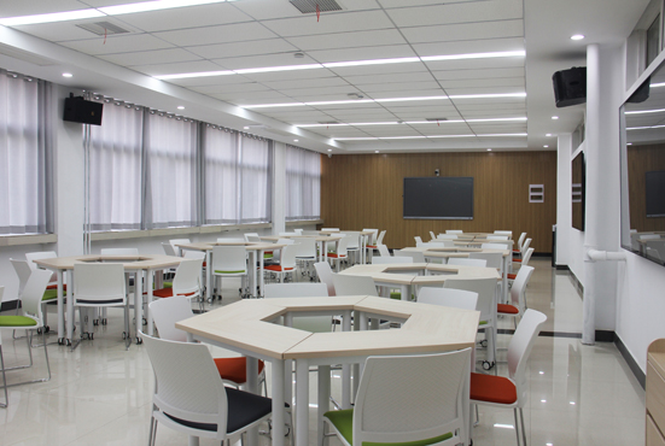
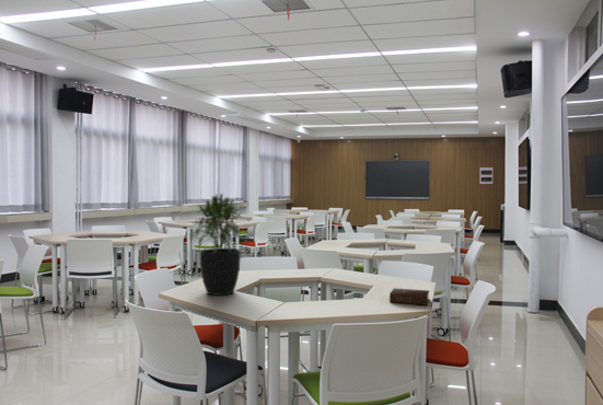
+ bible [389,287,430,306]
+ potted plant [189,193,246,297]
